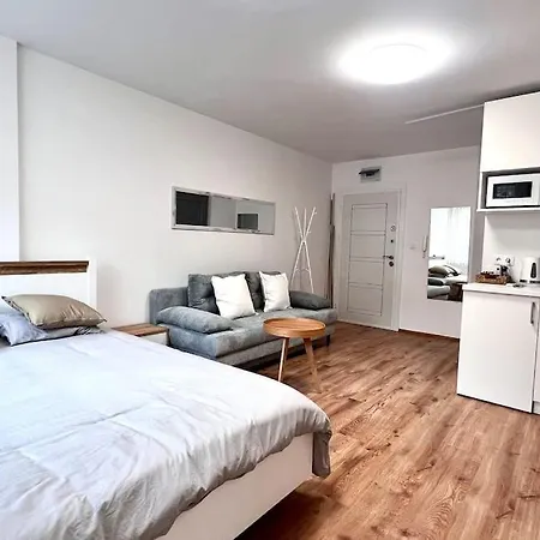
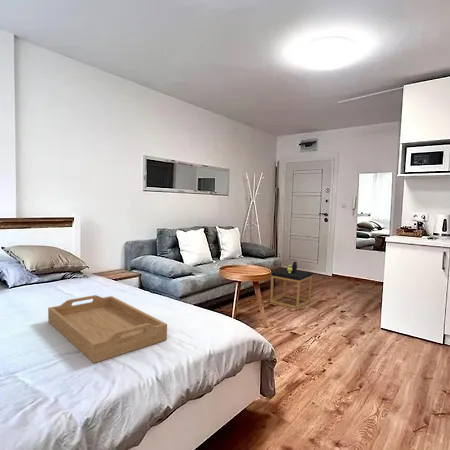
+ serving tray [47,294,168,364]
+ side table [269,261,313,310]
